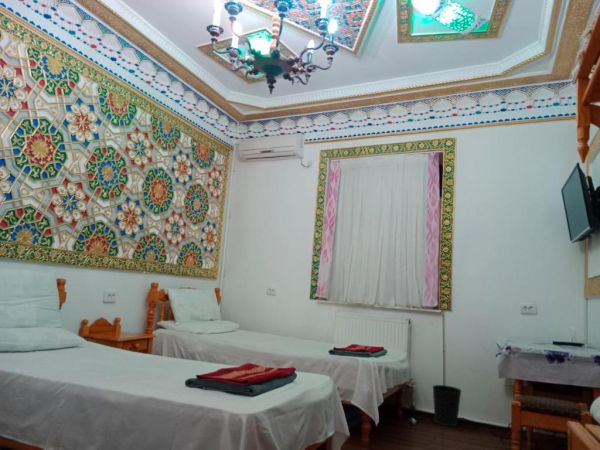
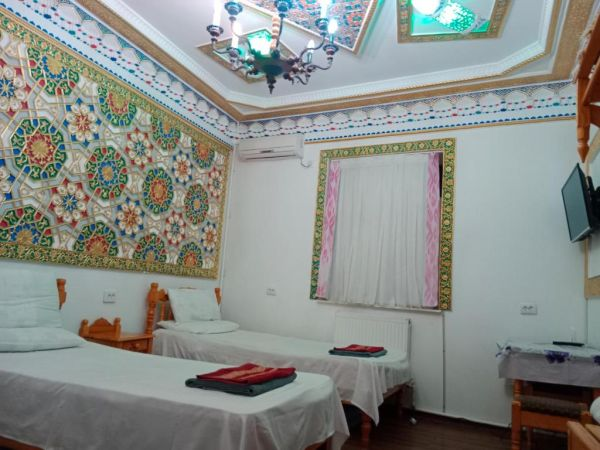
- wastebasket [431,384,463,427]
